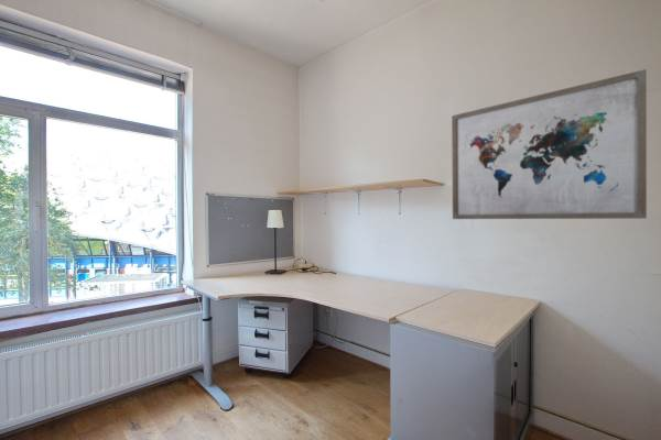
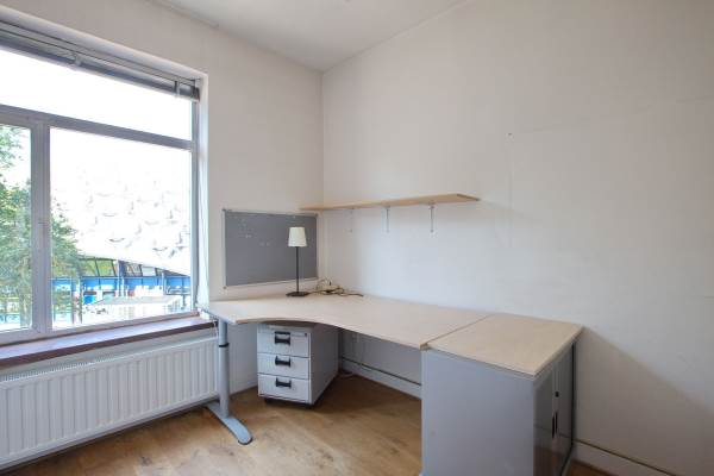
- wall art [451,68,648,220]
